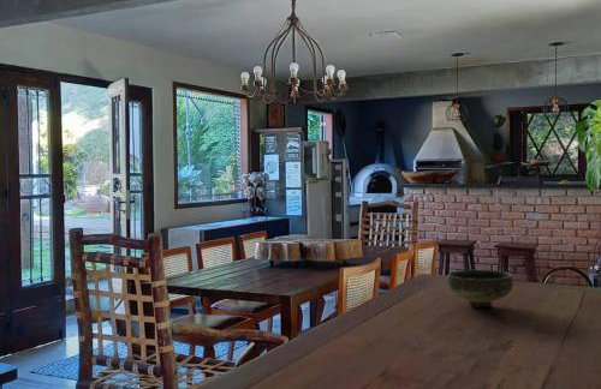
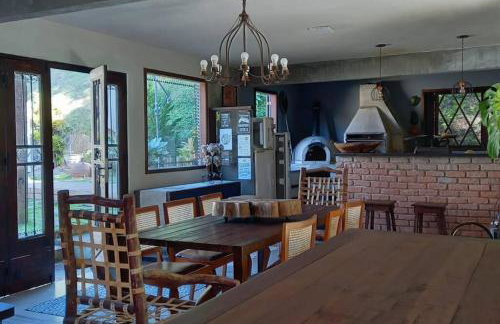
- bowl [446,269,514,309]
